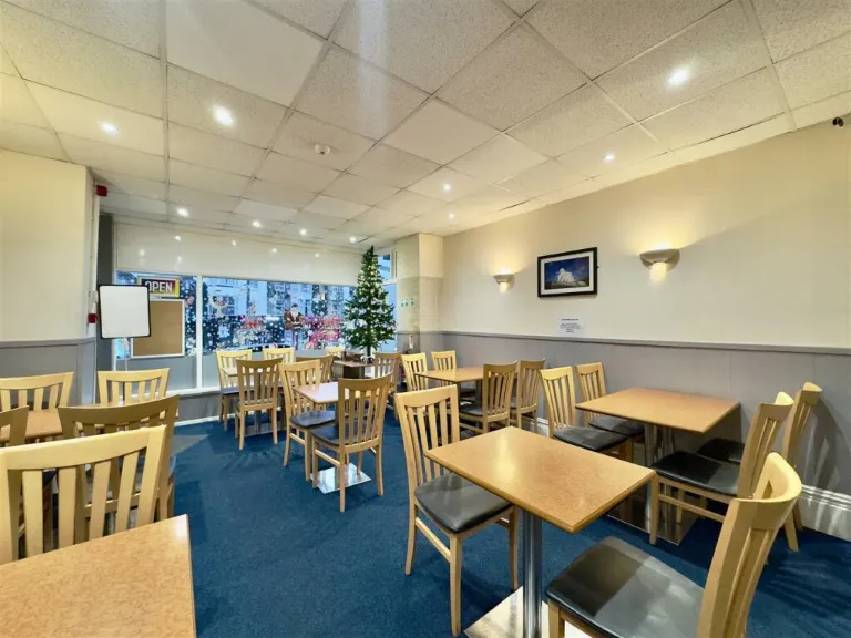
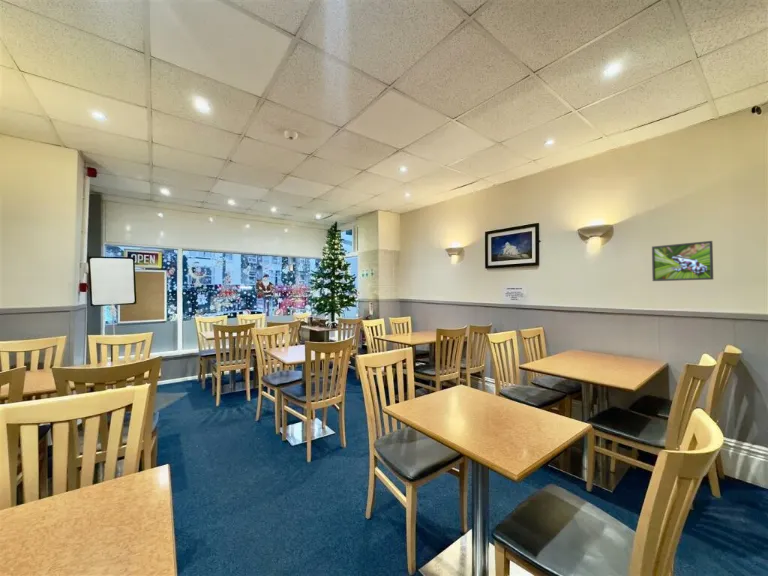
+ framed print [651,240,714,282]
